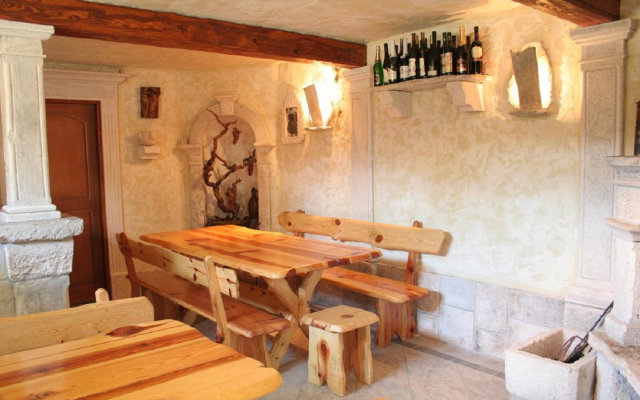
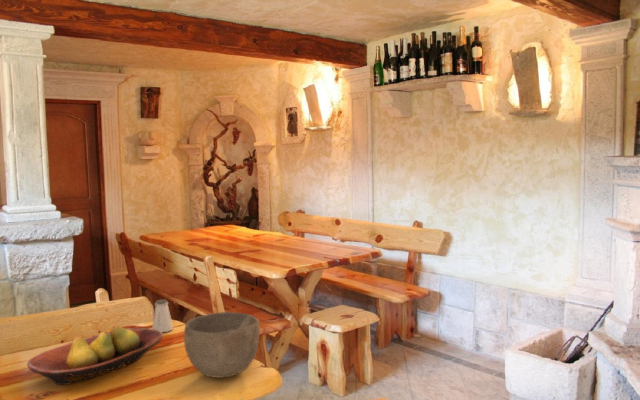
+ fruit bowl [26,324,164,386]
+ saltshaker [151,299,174,333]
+ bowl [183,311,261,379]
